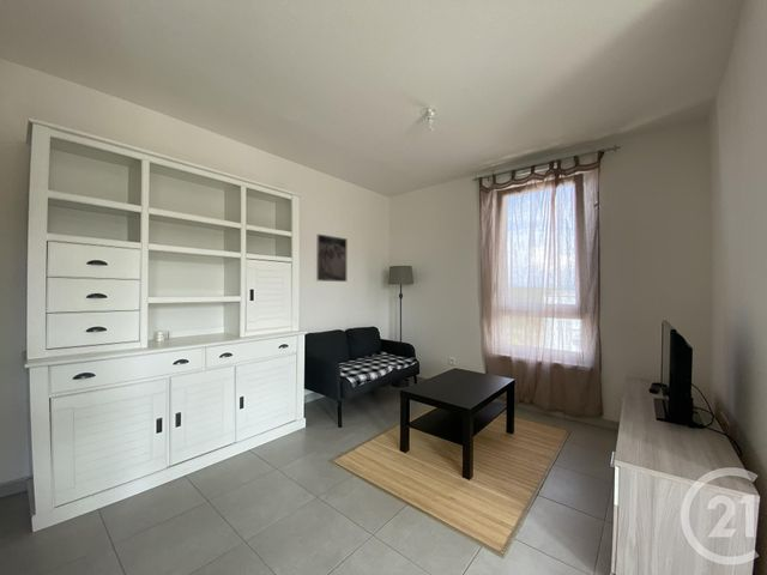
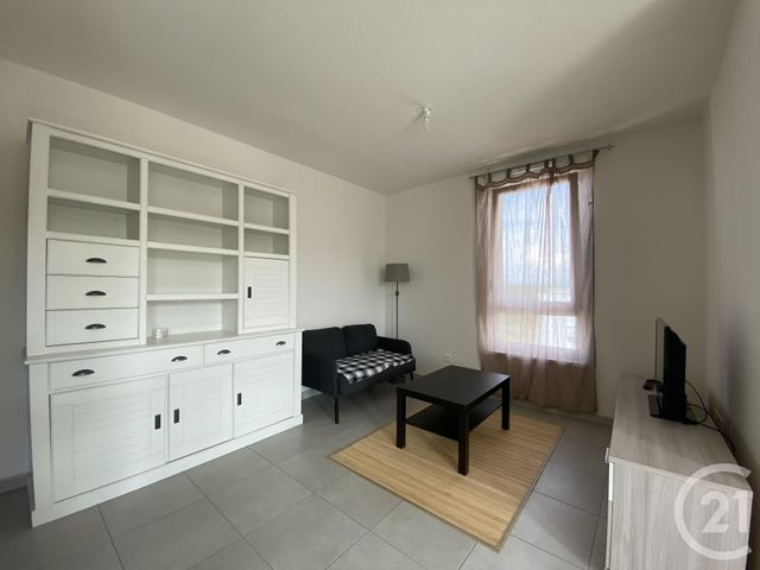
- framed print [315,234,348,283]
